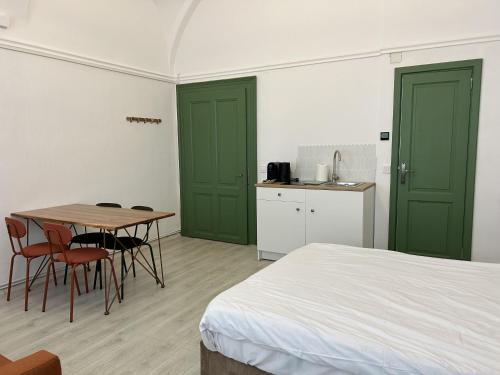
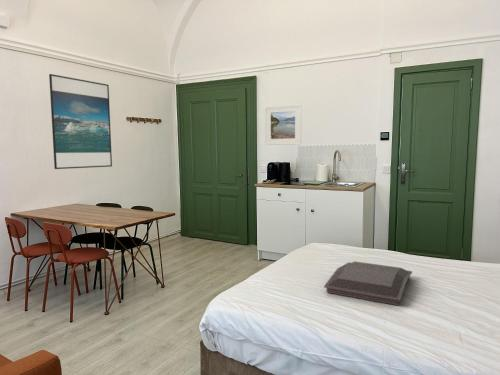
+ serving tray [323,260,413,306]
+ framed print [264,103,302,146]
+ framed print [48,73,113,170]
